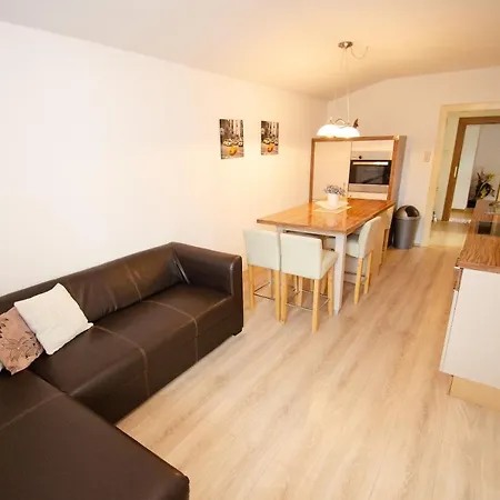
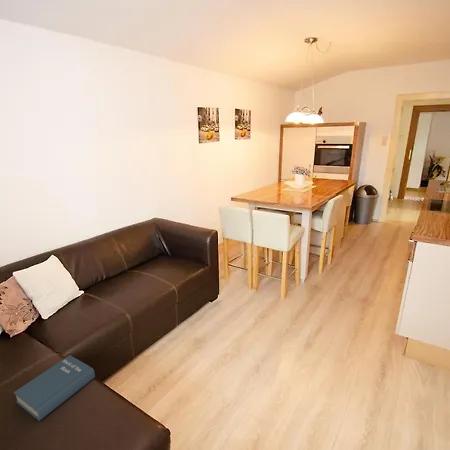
+ book [13,354,96,422]
